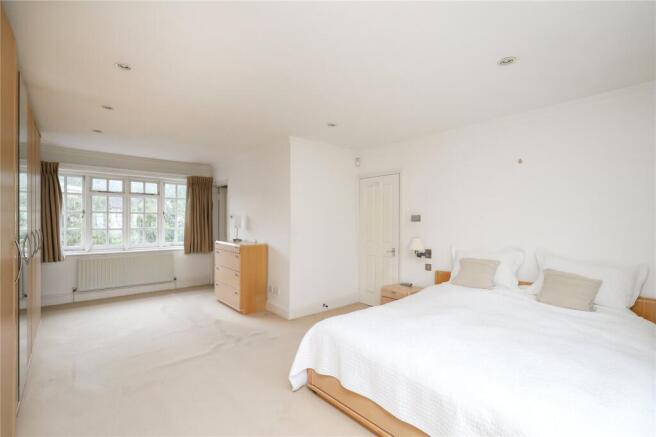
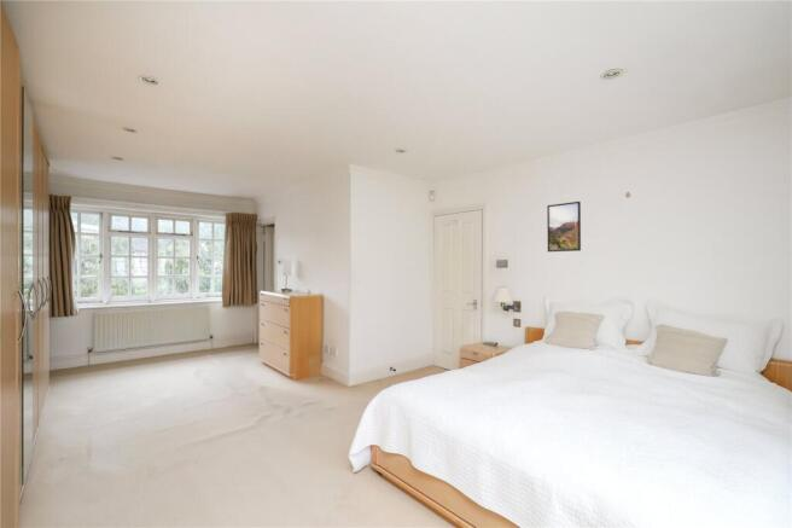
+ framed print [546,201,582,253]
